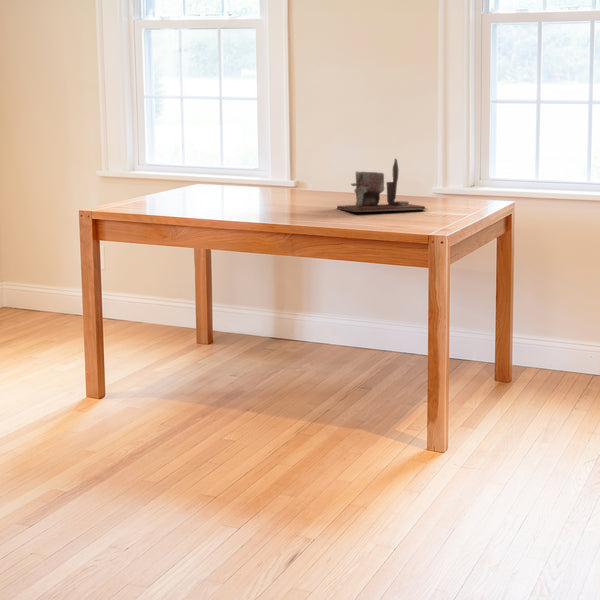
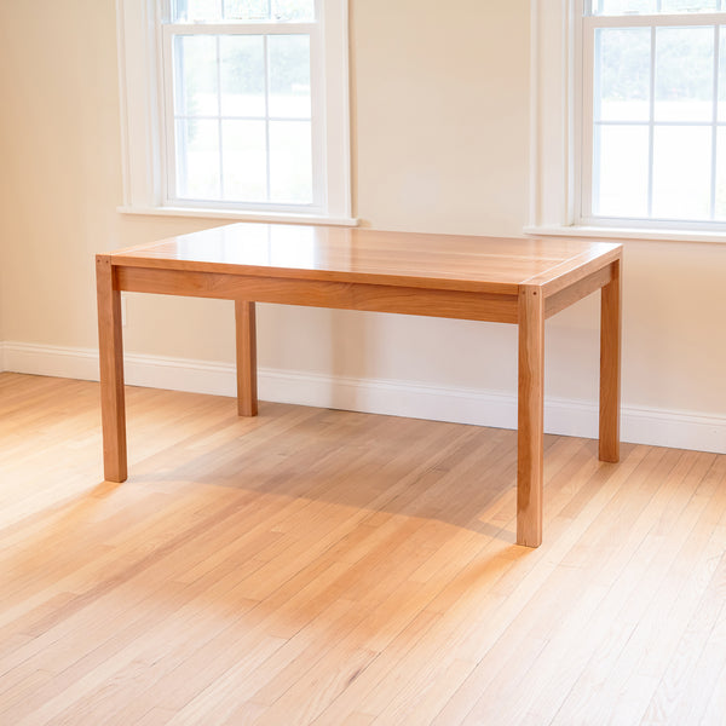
- desk organizer [336,157,428,213]
